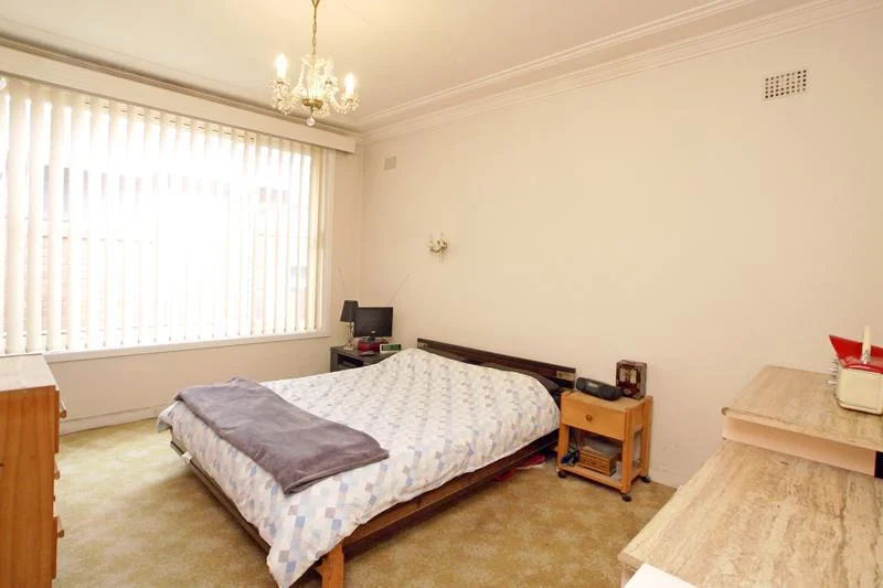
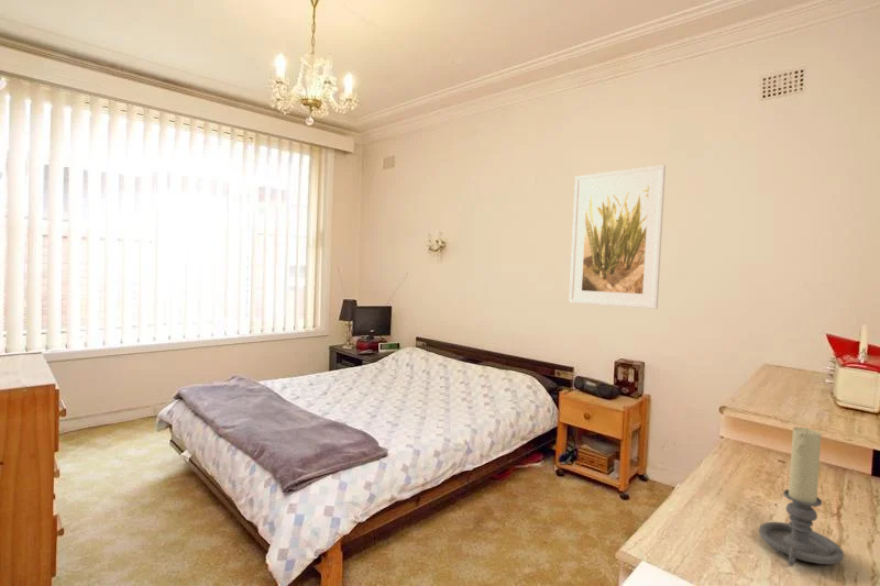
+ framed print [568,164,667,310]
+ candle holder [758,427,845,567]
